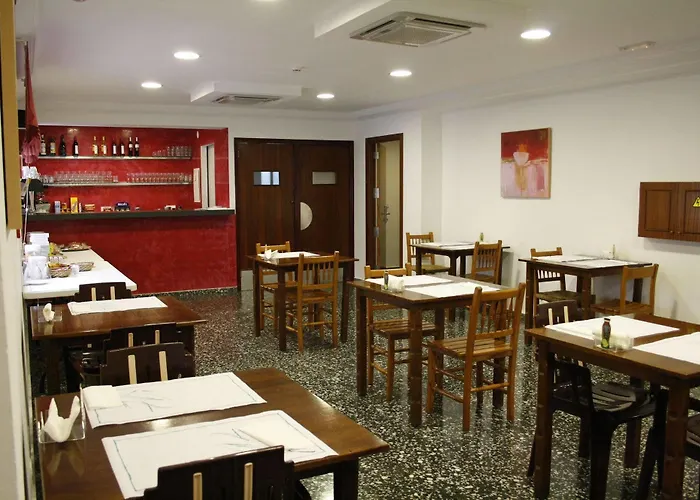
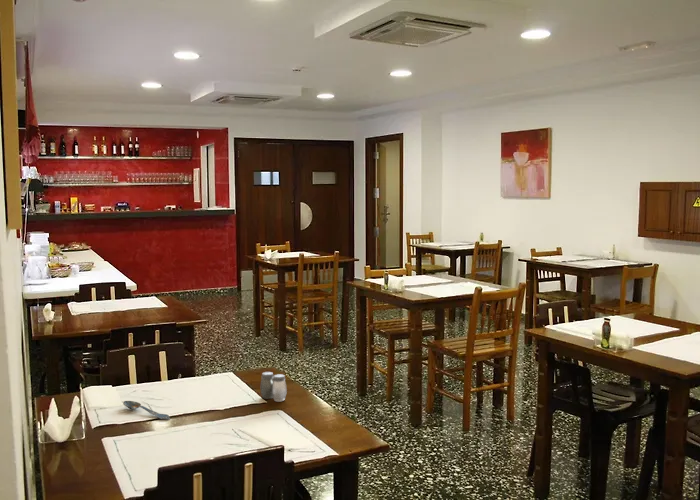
+ spoon [122,400,171,420]
+ salt and pepper shaker [260,371,288,402]
